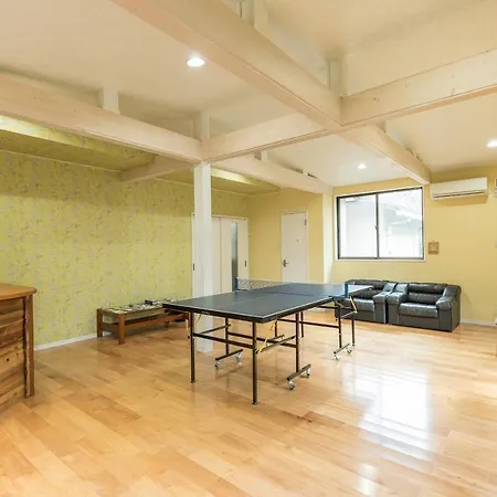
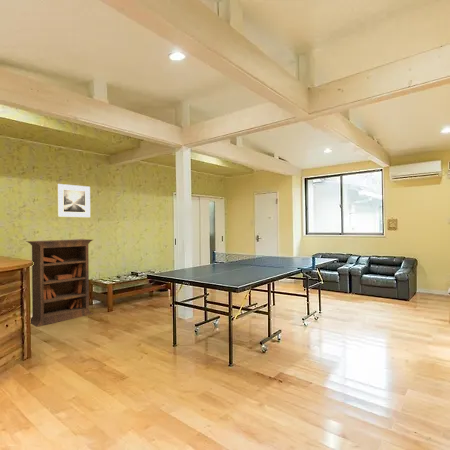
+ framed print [57,183,91,218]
+ bookcase [25,238,94,328]
